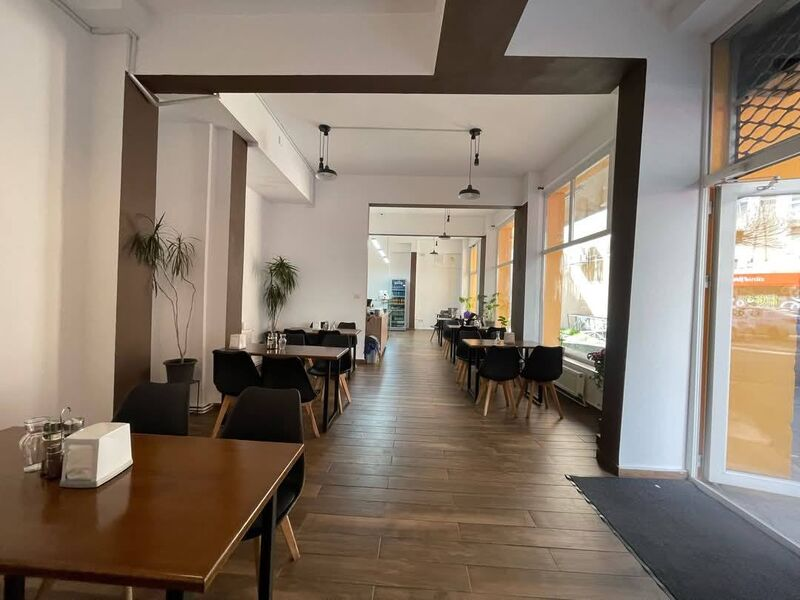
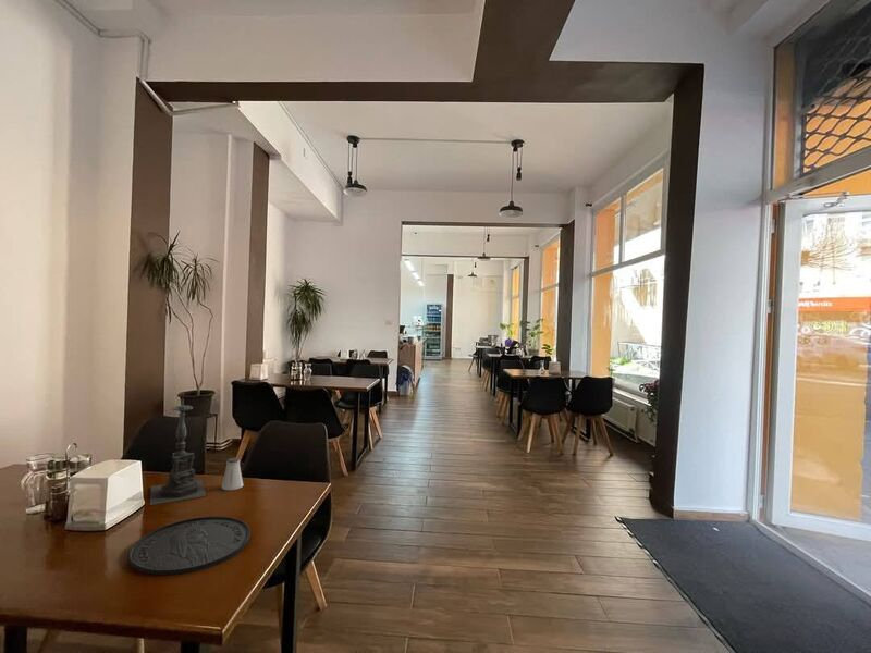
+ saltshaker [221,457,244,491]
+ plate [128,516,252,576]
+ candle holder [149,392,207,506]
